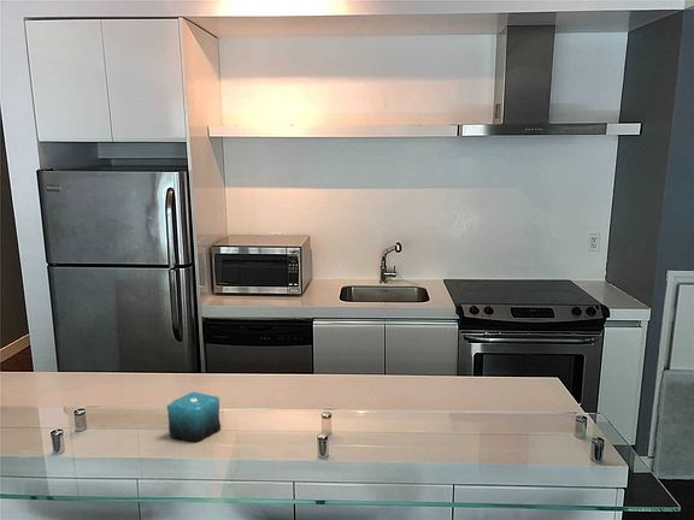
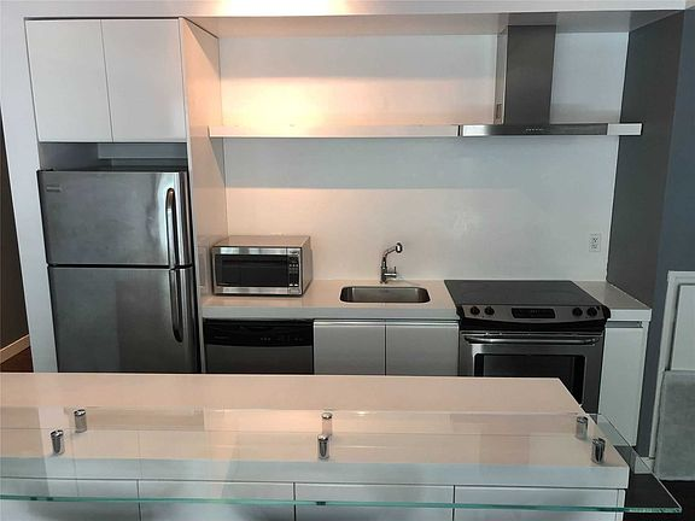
- candle [166,389,222,444]
